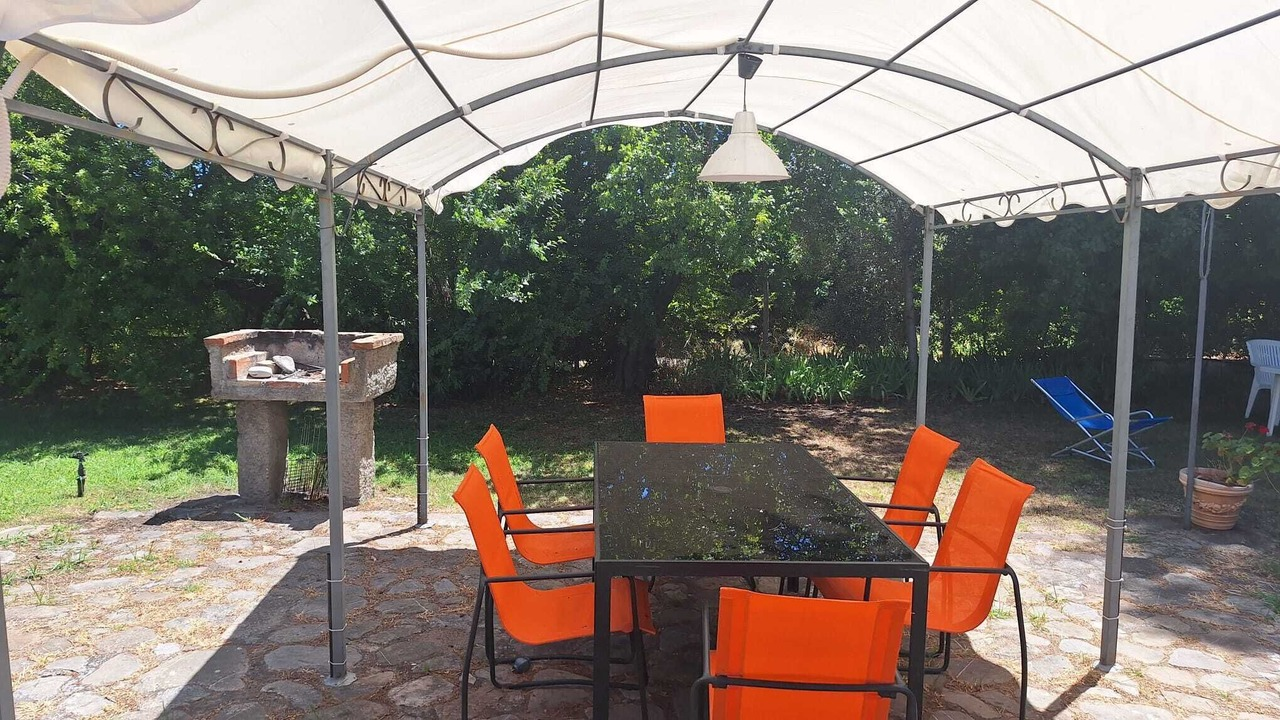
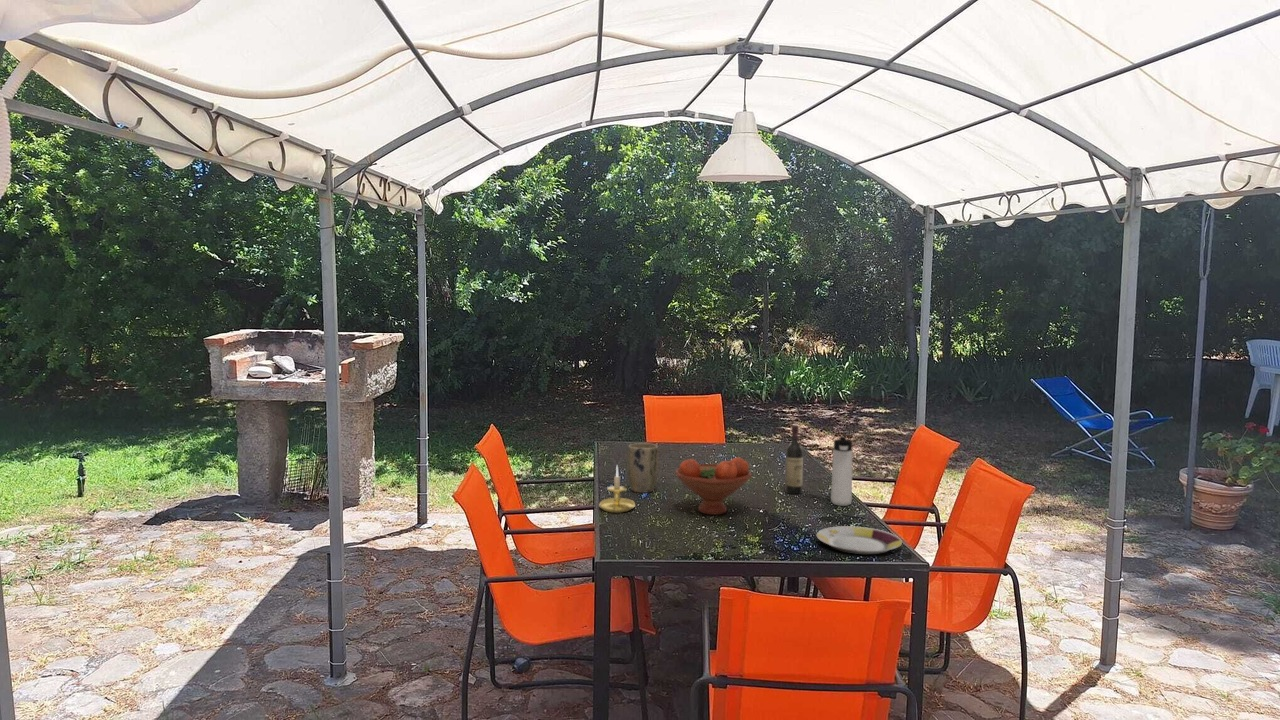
+ fruit bowl [674,456,753,516]
+ plant pot [627,442,659,494]
+ plate [816,525,903,555]
+ candle holder [598,464,636,514]
+ wine bottle [784,424,804,495]
+ thermos bottle [830,436,854,507]
